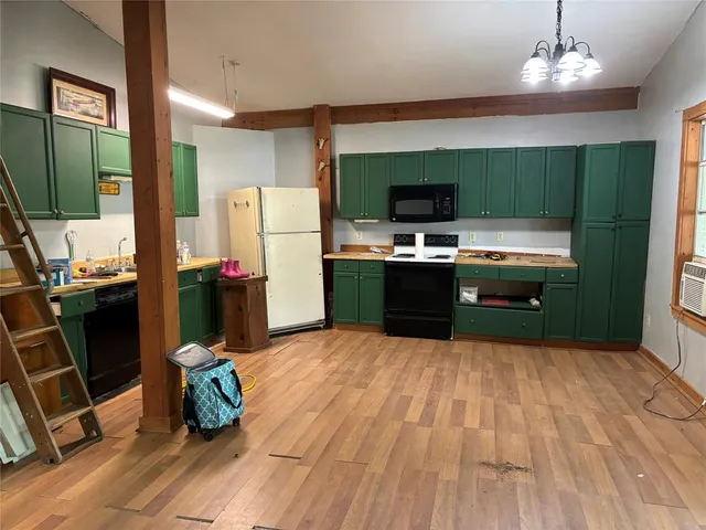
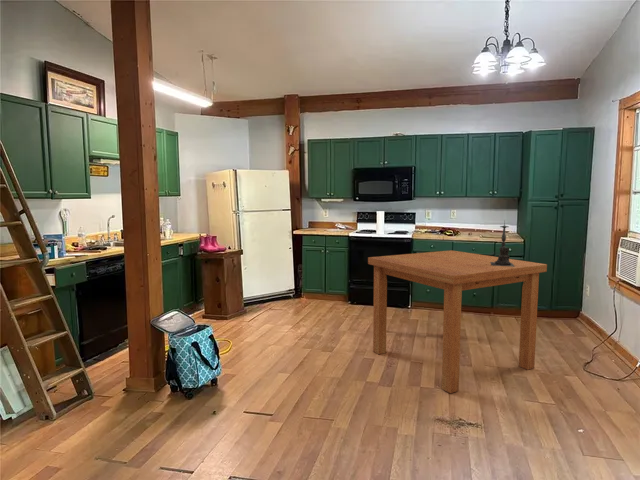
+ candle holder [490,220,515,267]
+ dining table [367,249,548,394]
